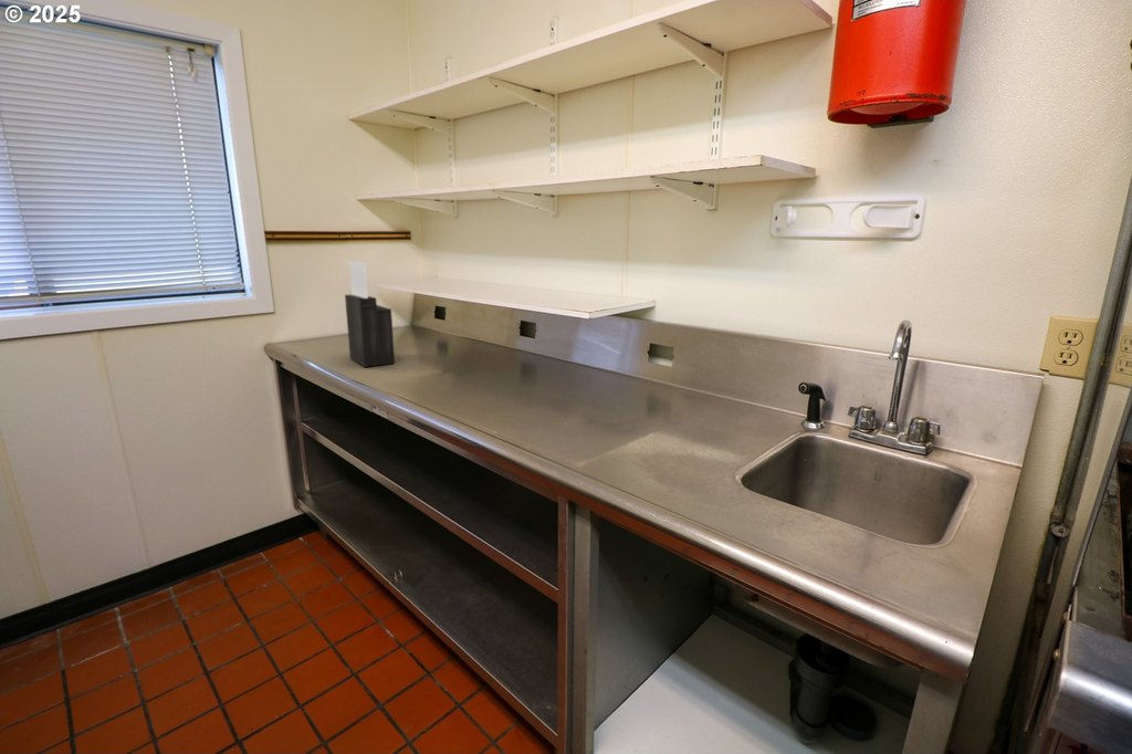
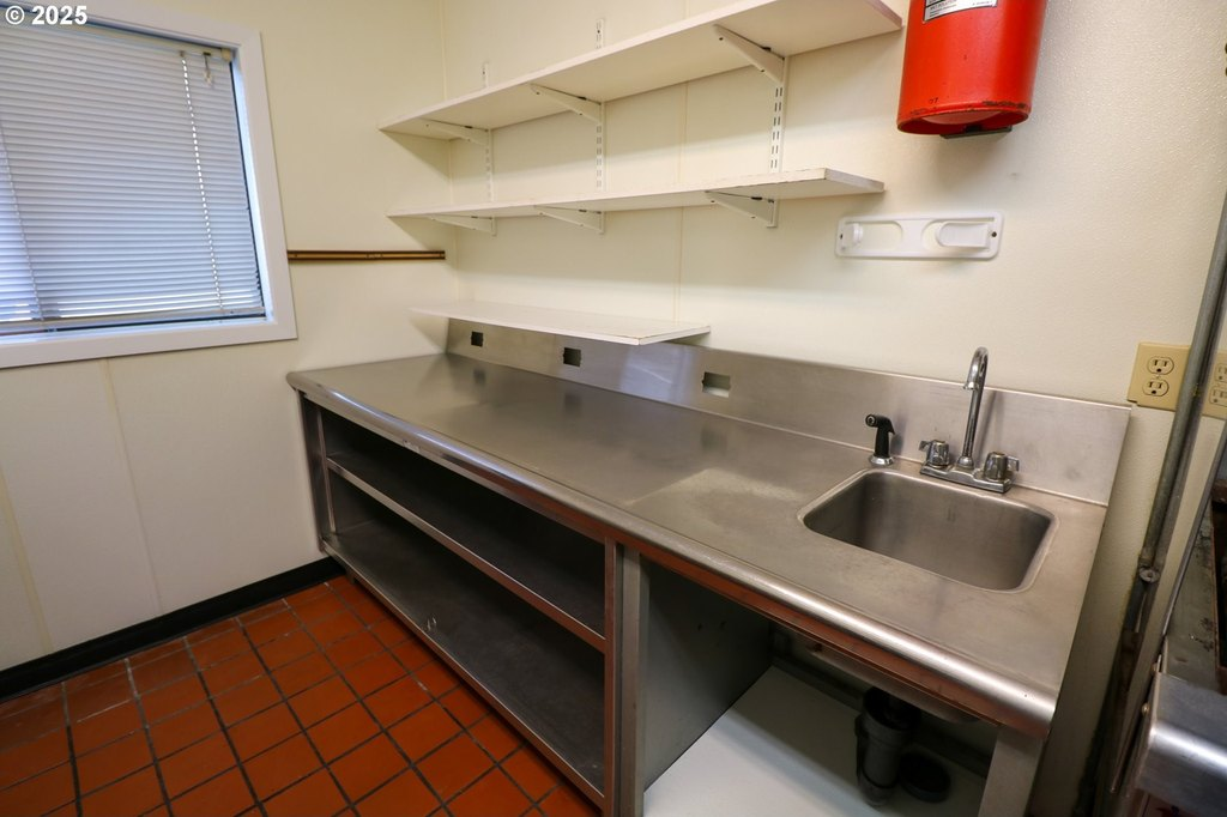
- knife block [344,261,396,368]
